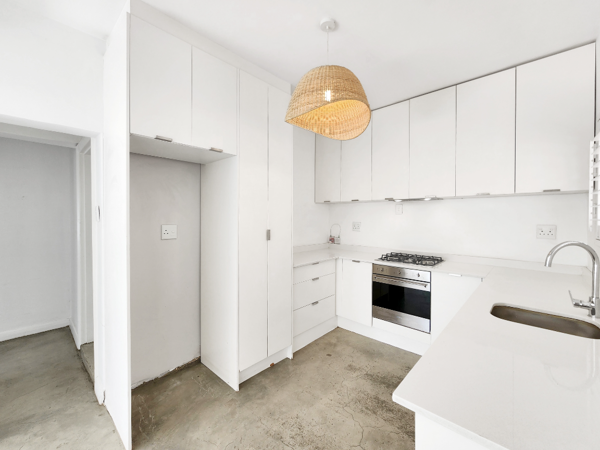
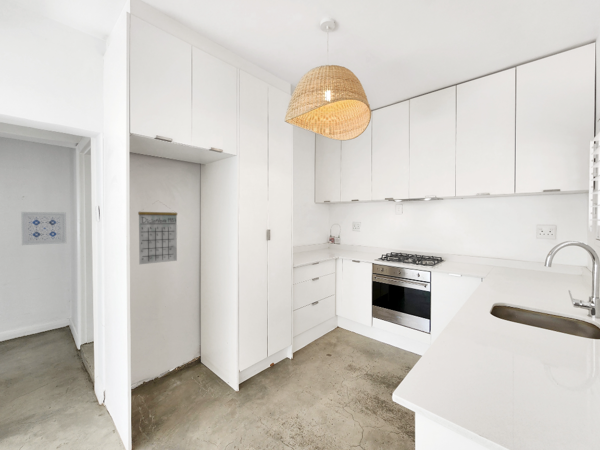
+ calendar [137,200,178,265]
+ wall art [20,211,67,246]
